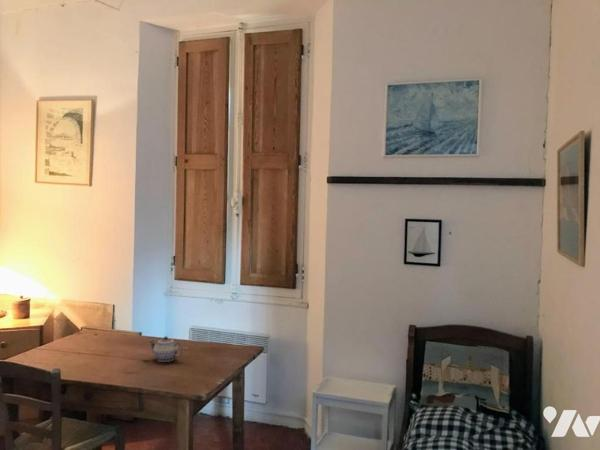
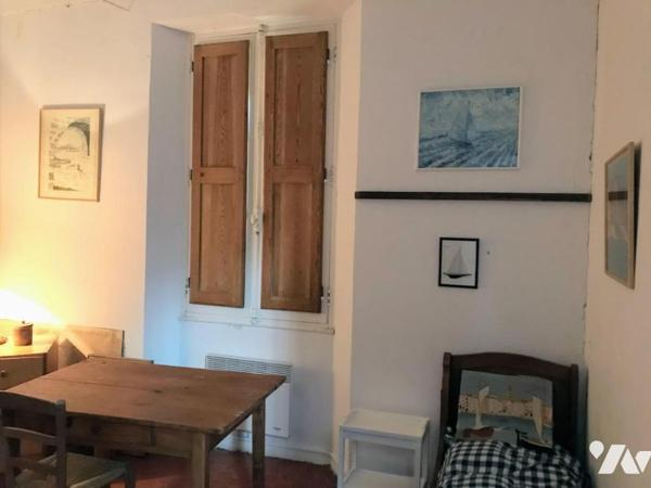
- teapot [148,335,185,363]
